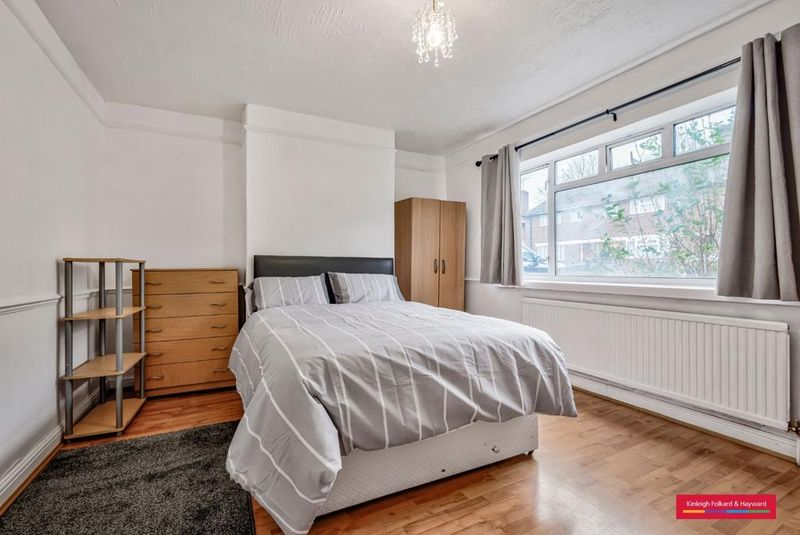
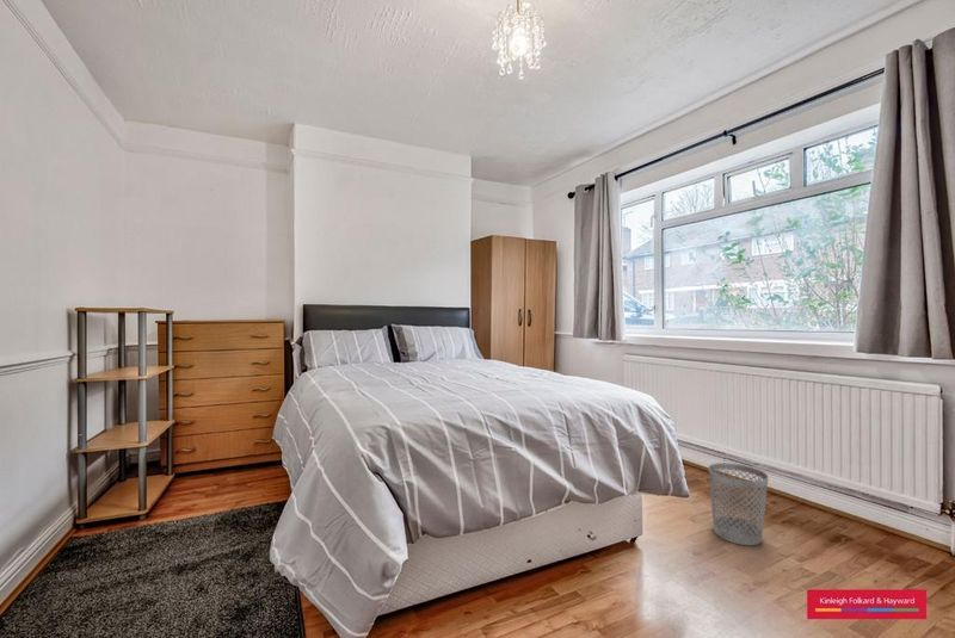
+ wastebasket [707,462,770,546]
